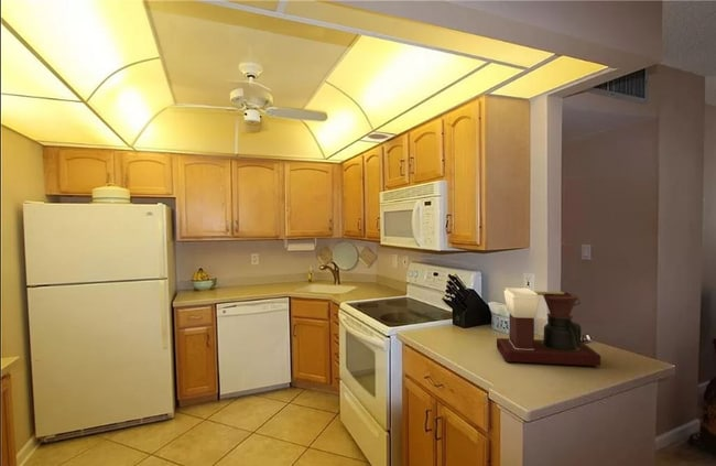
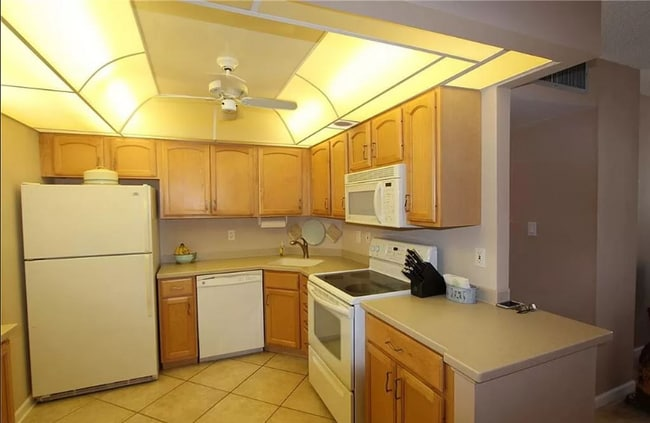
- coffee maker [496,286,601,368]
